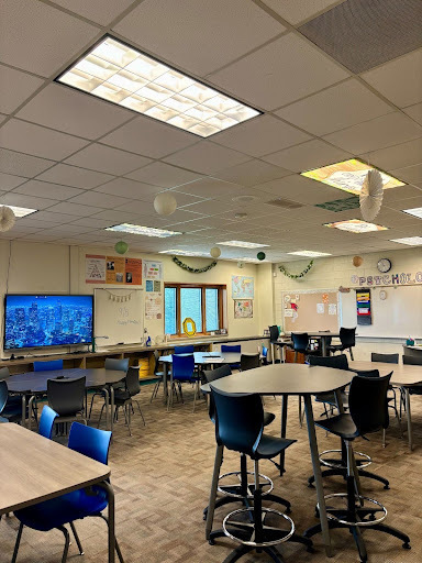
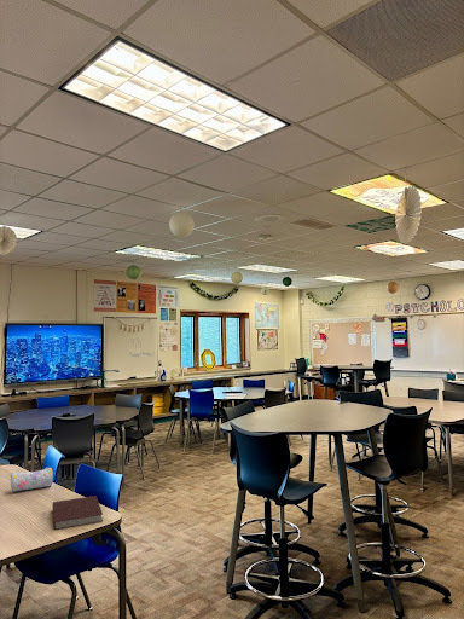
+ pencil case [10,467,54,493]
+ notebook [52,494,104,531]
